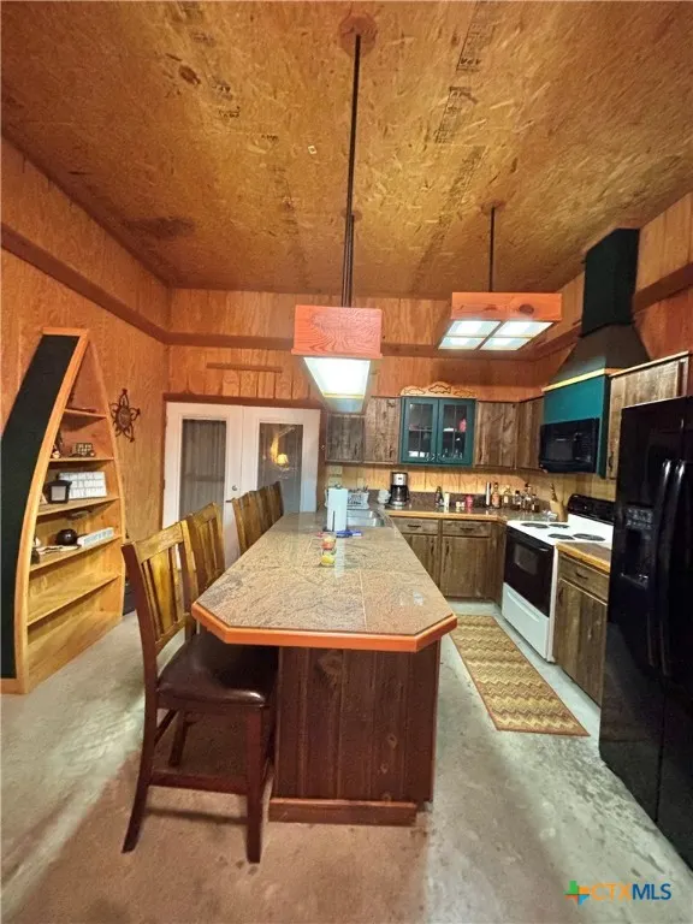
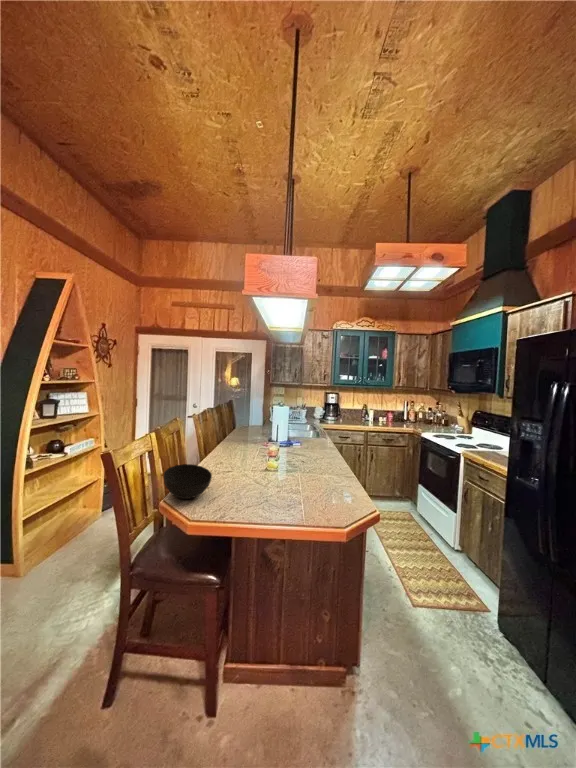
+ bowl [163,463,213,500]
